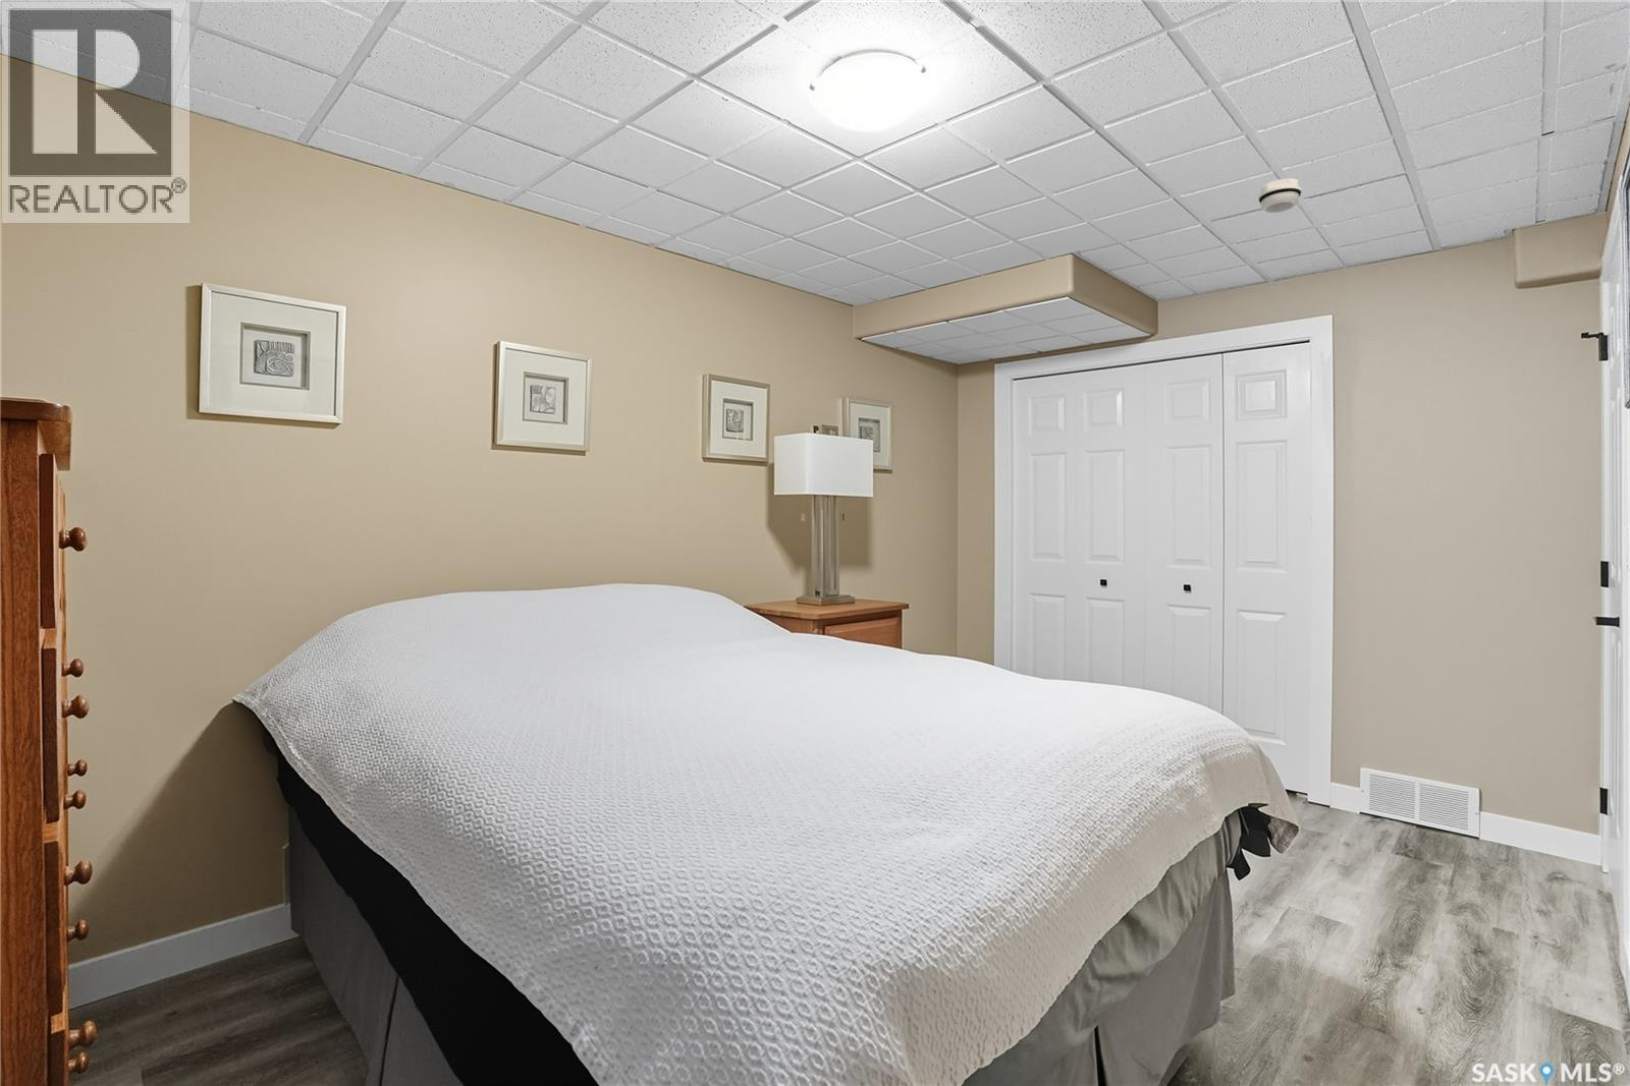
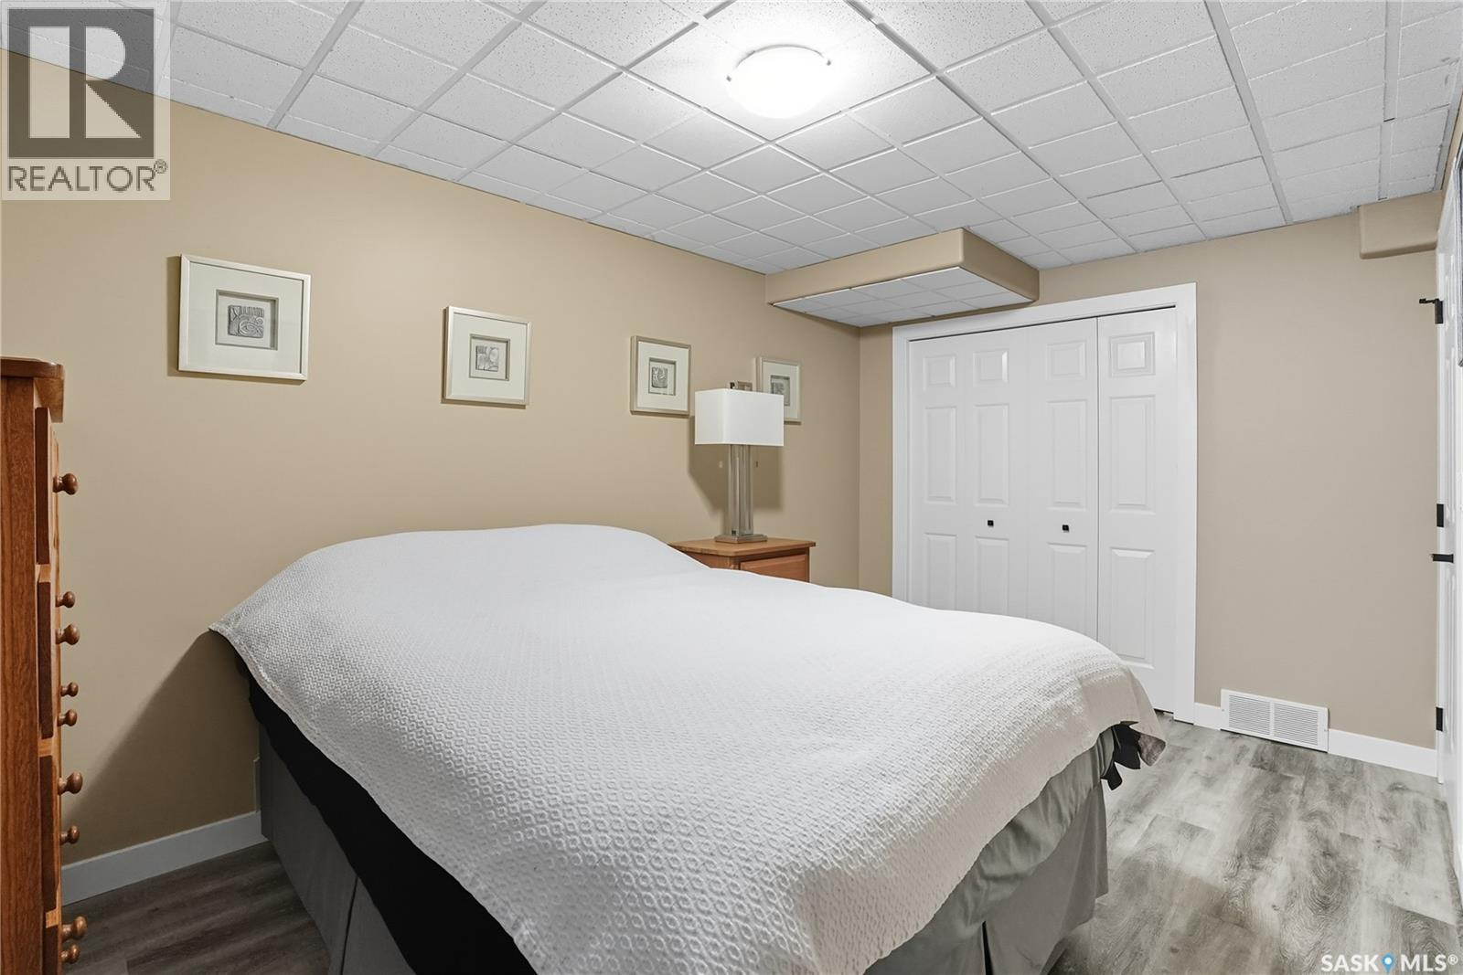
- smoke detector [1258,178,1303,213]
